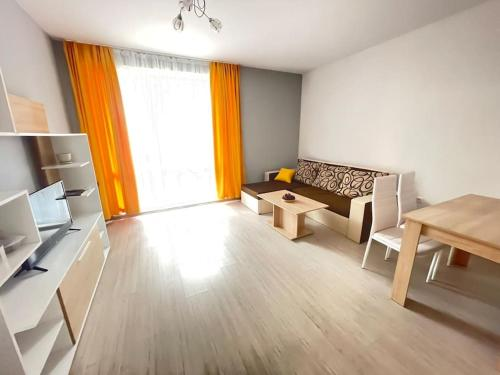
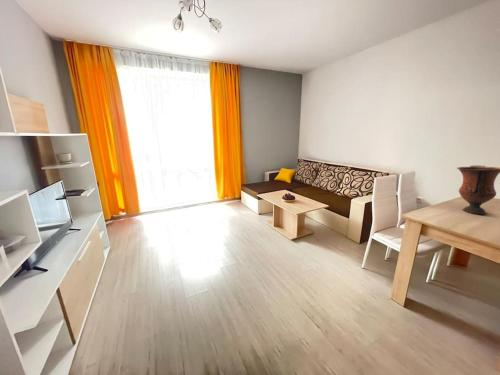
+ vase [456,164,500,215]
